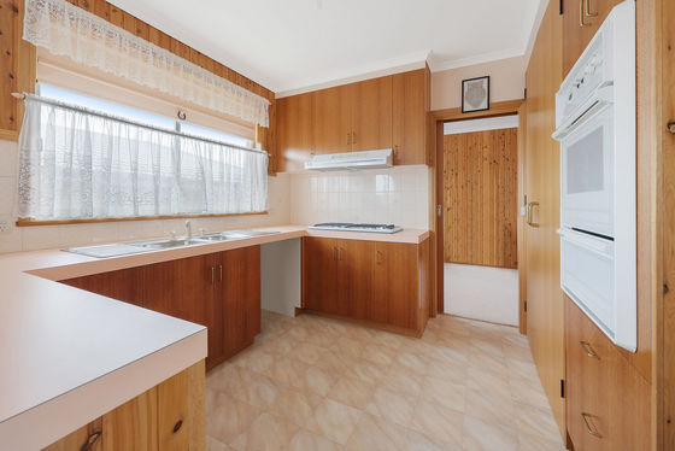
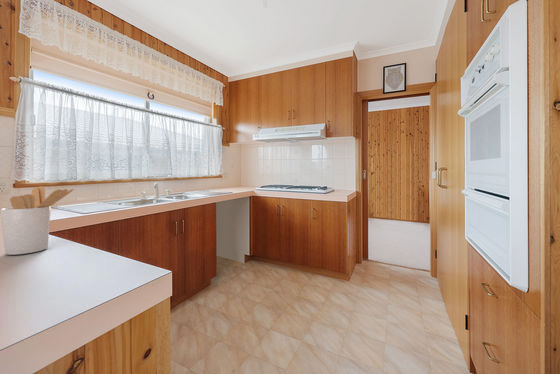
+ utensil holder [0,185,74,256]
